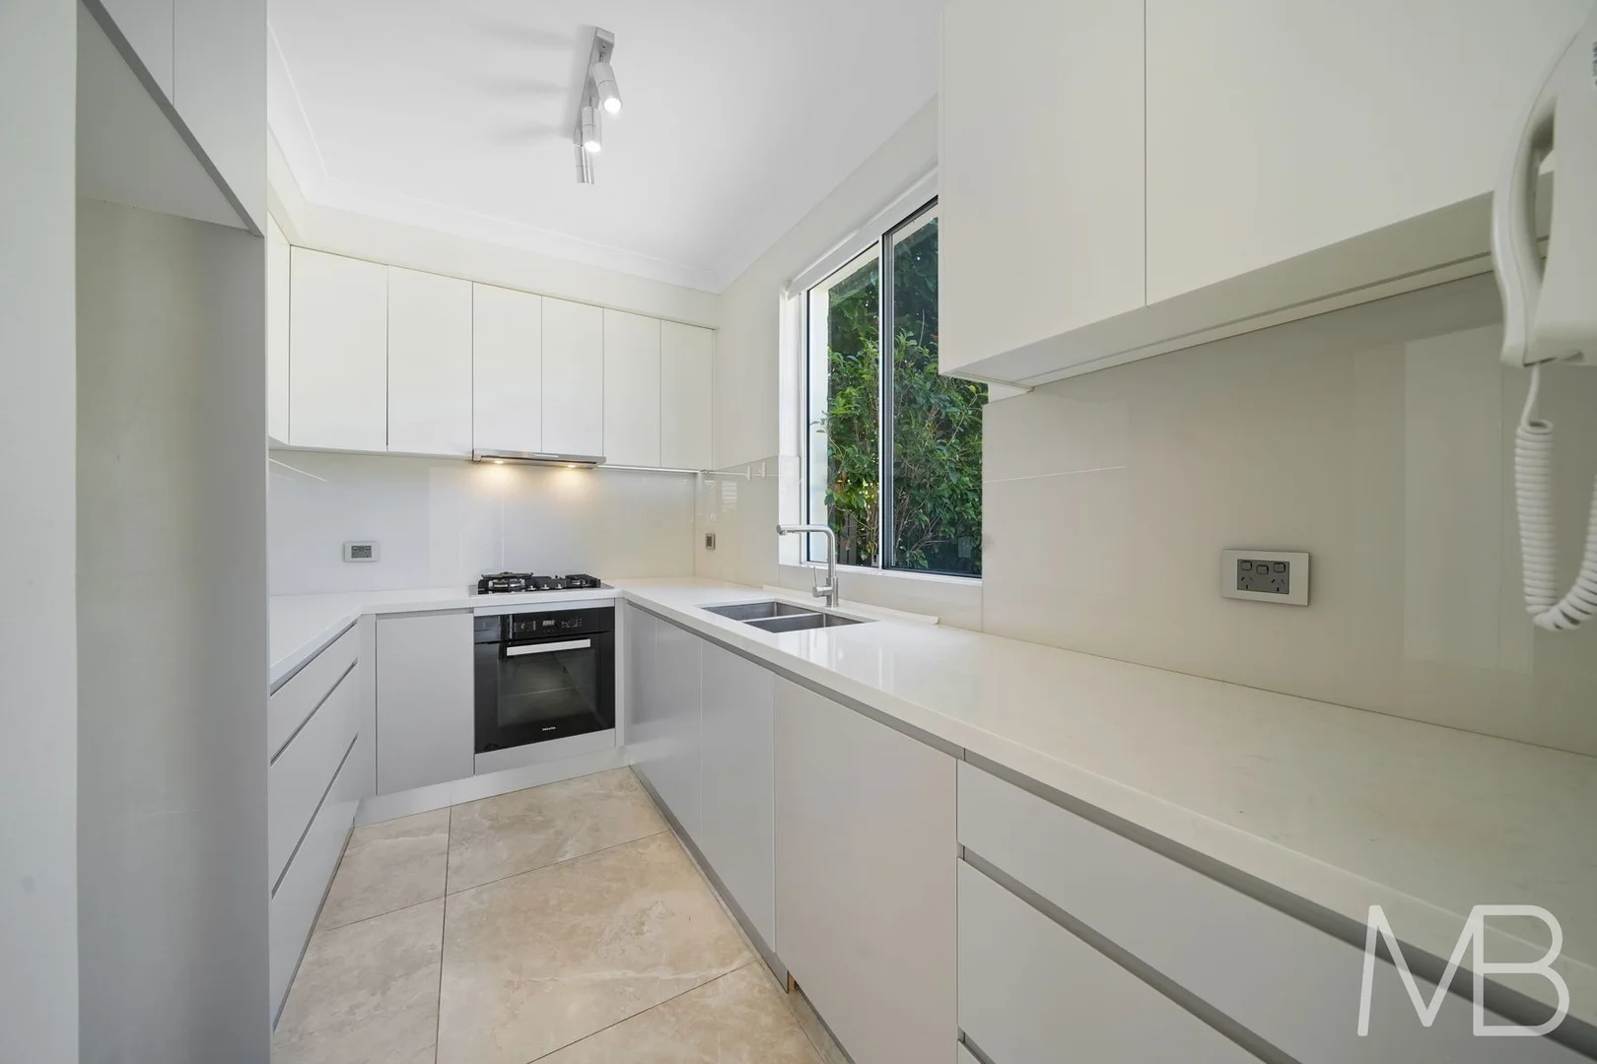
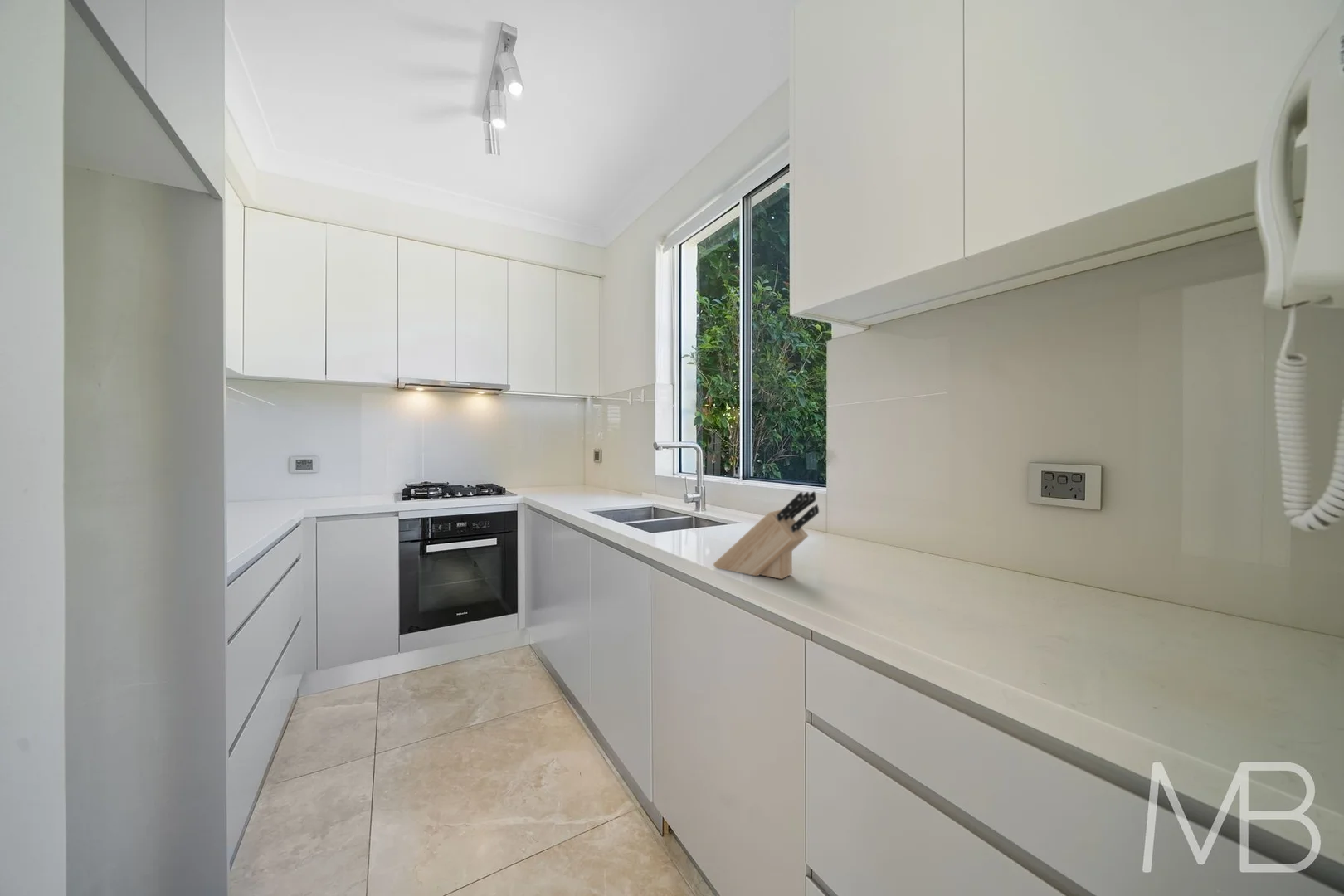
+ knife block [713,490,820,580]
